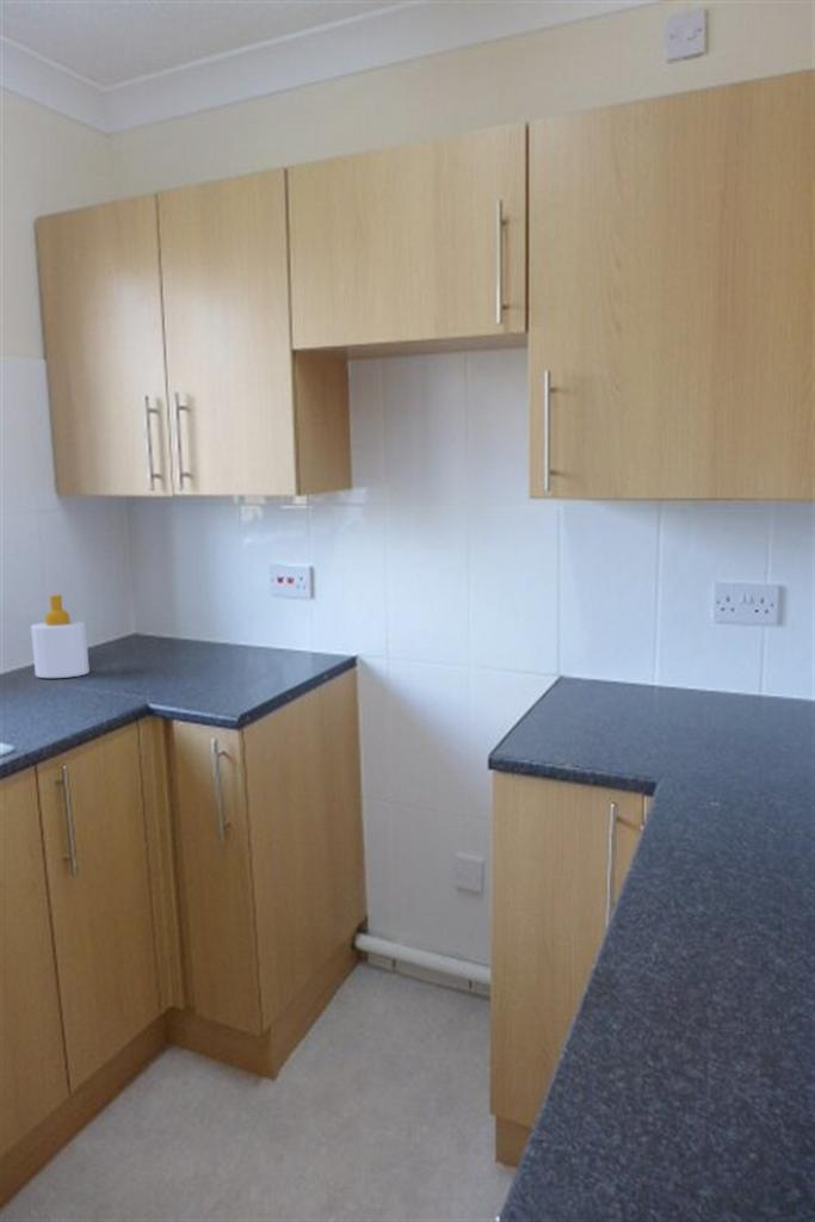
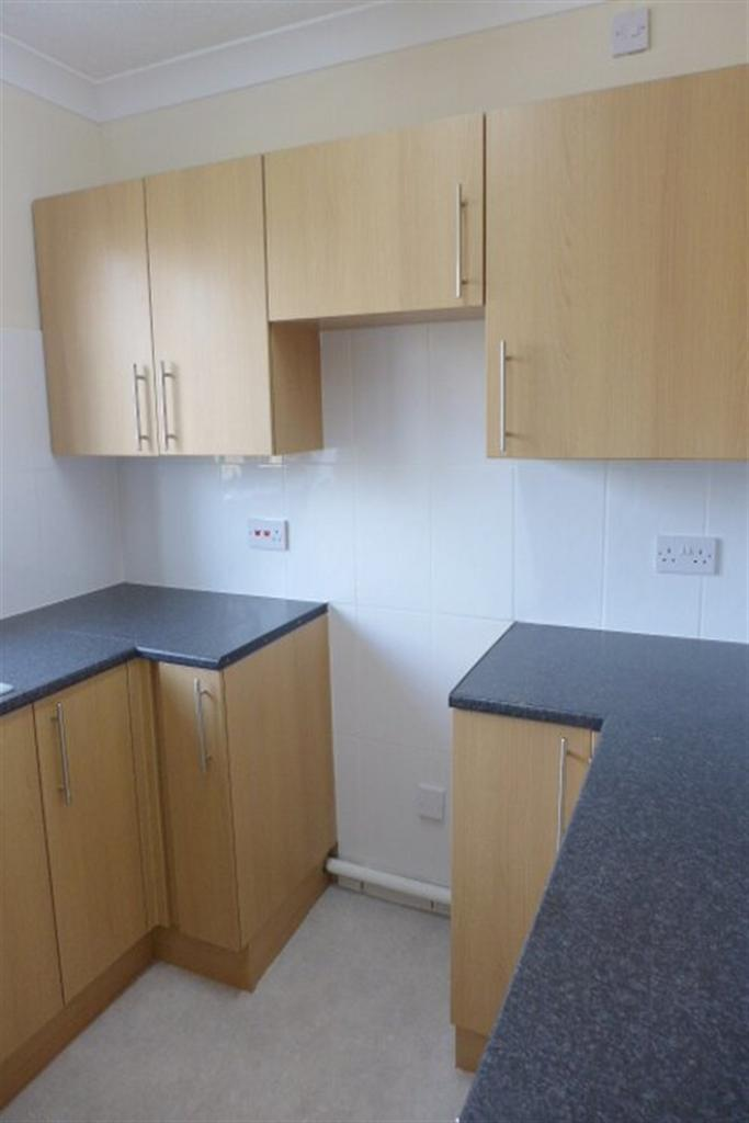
- soap bottle [30,593,91,679]
